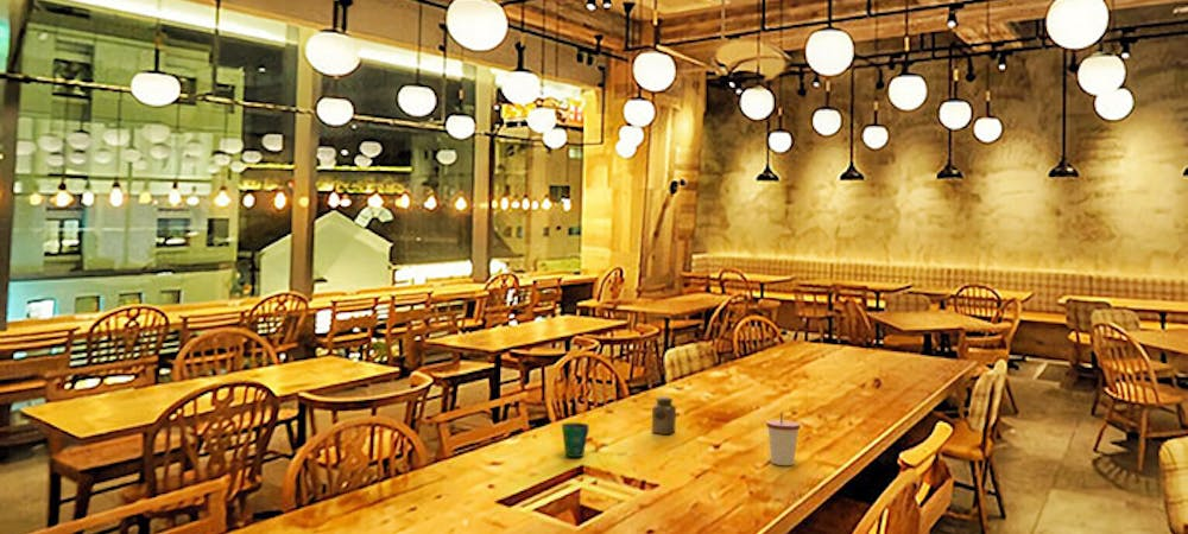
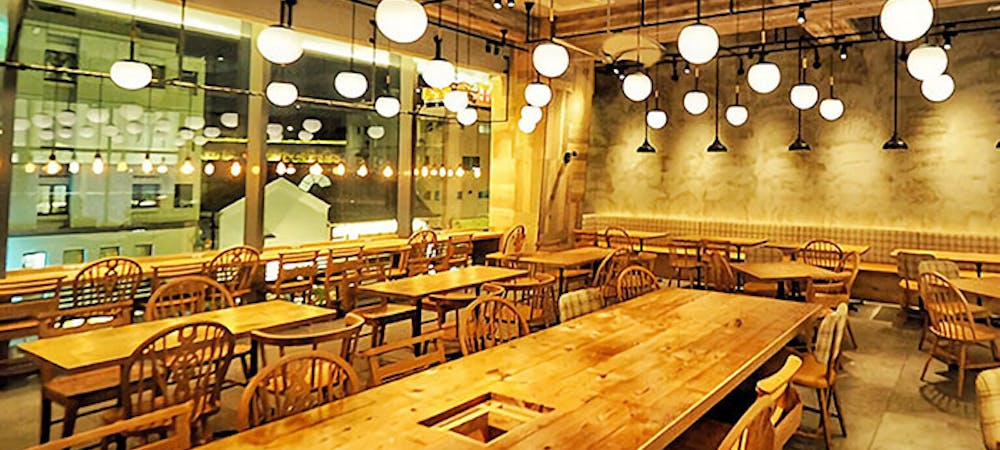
- cup [765,412,802,466]
- cup [561,421,590,458]
- salt shaker [651,395,677,436]
